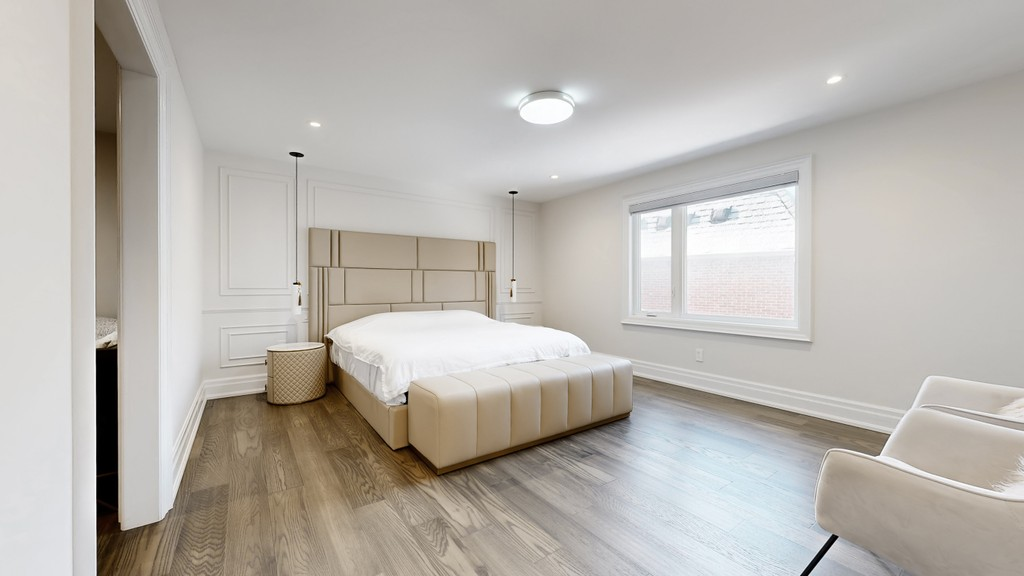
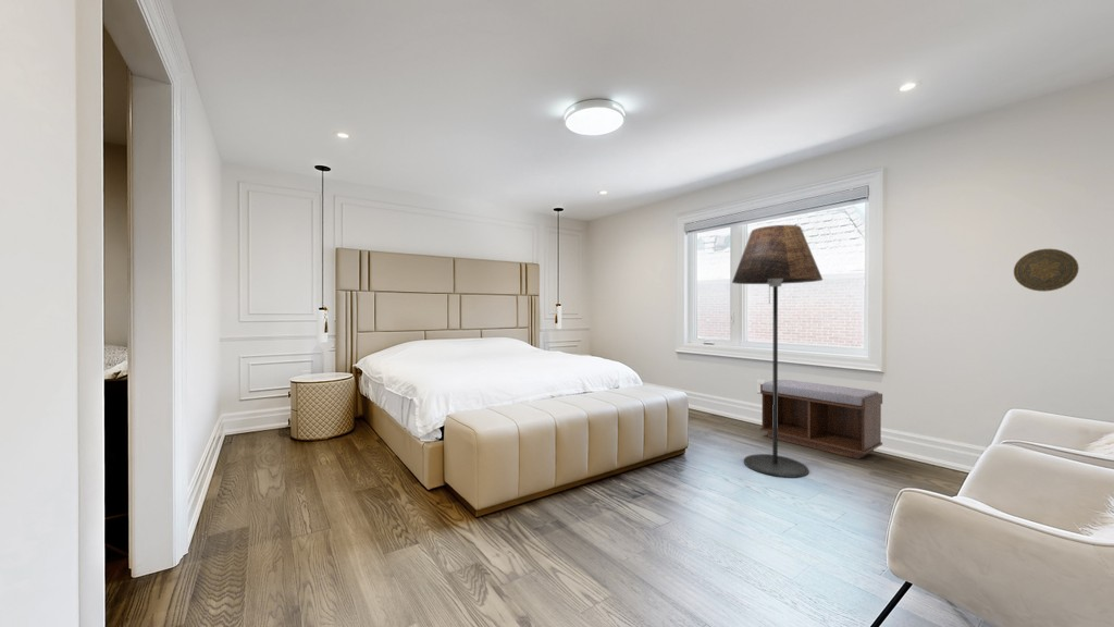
+ decorative plate [1013,248,1080,293]
+ bench [759,379,883,460]
+ floor lamp [731,224,824,479]
